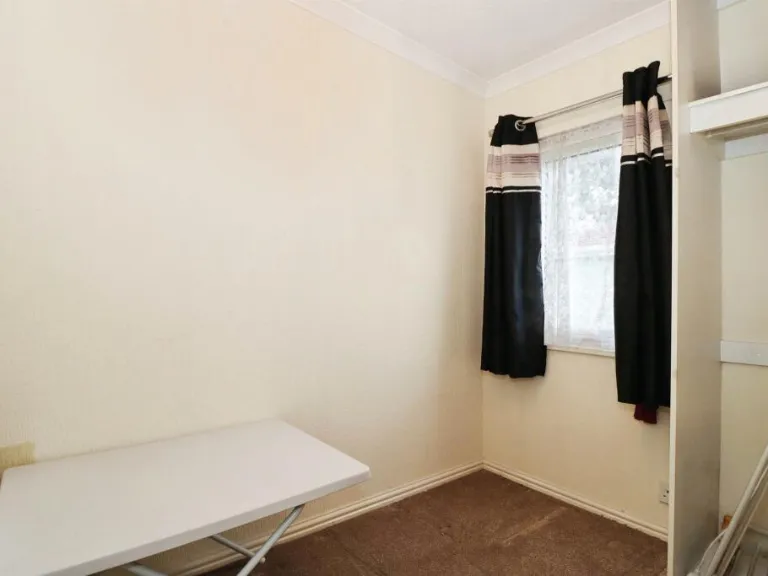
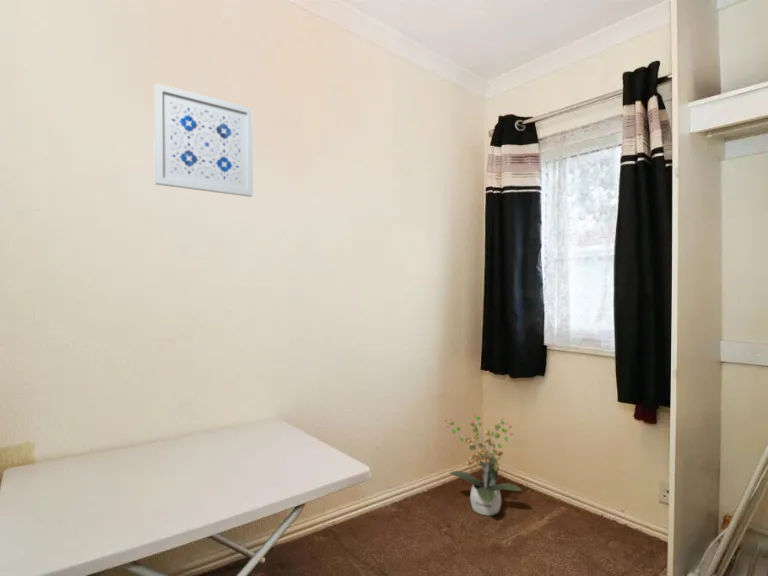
+ wall art [153,82,254,198]
+ potted plant [444,412,523,517]
